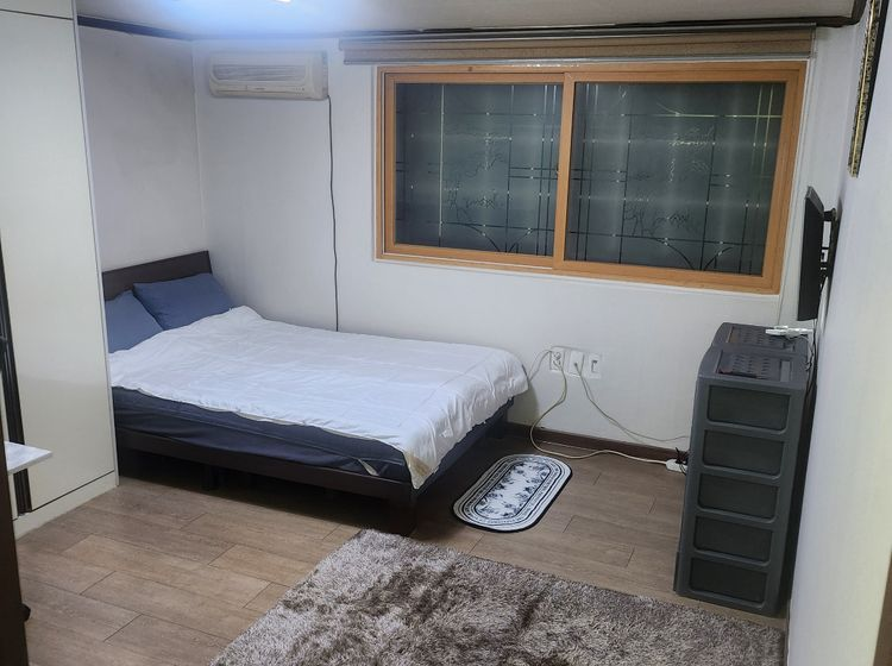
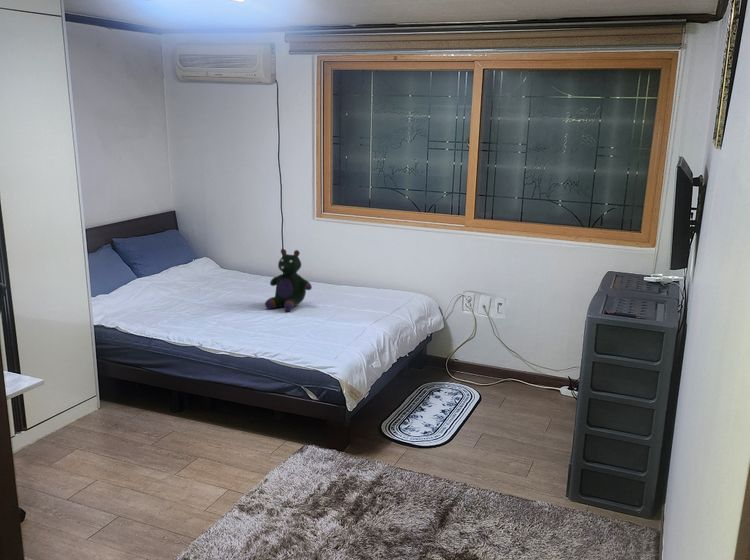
+ stuffed bear [264,248,313,312]
